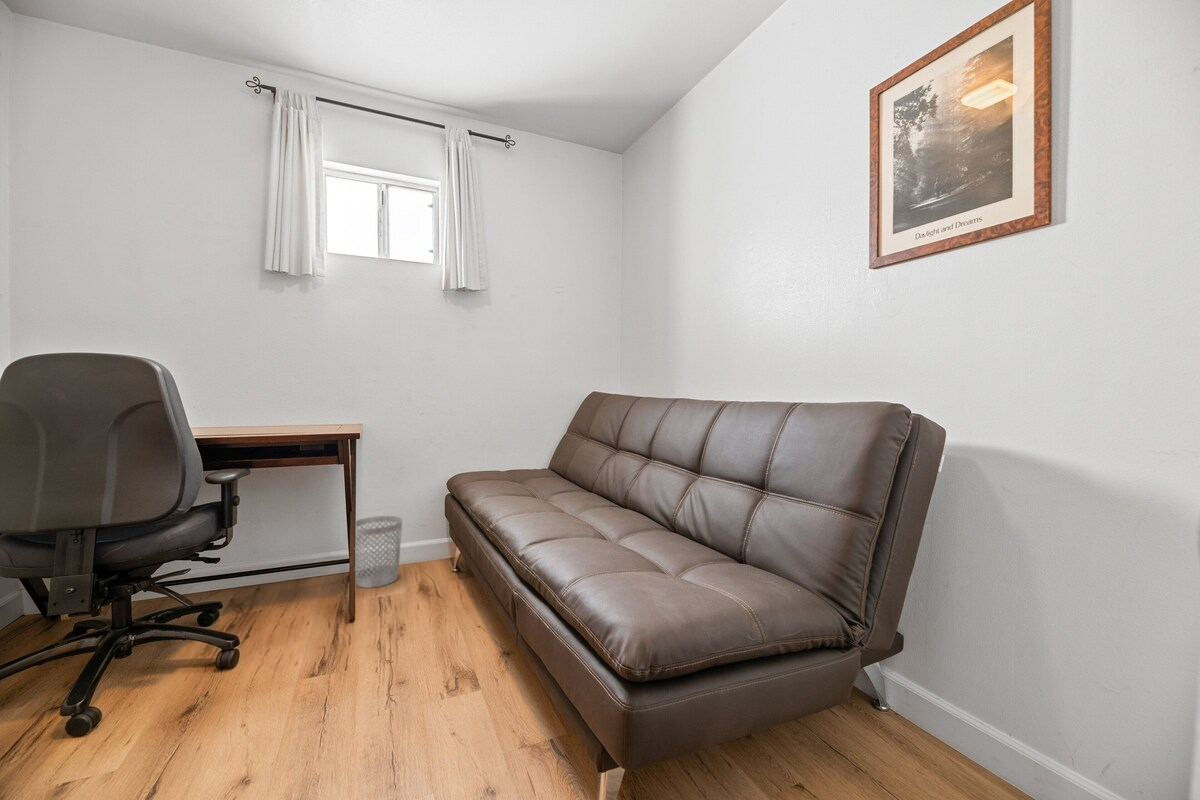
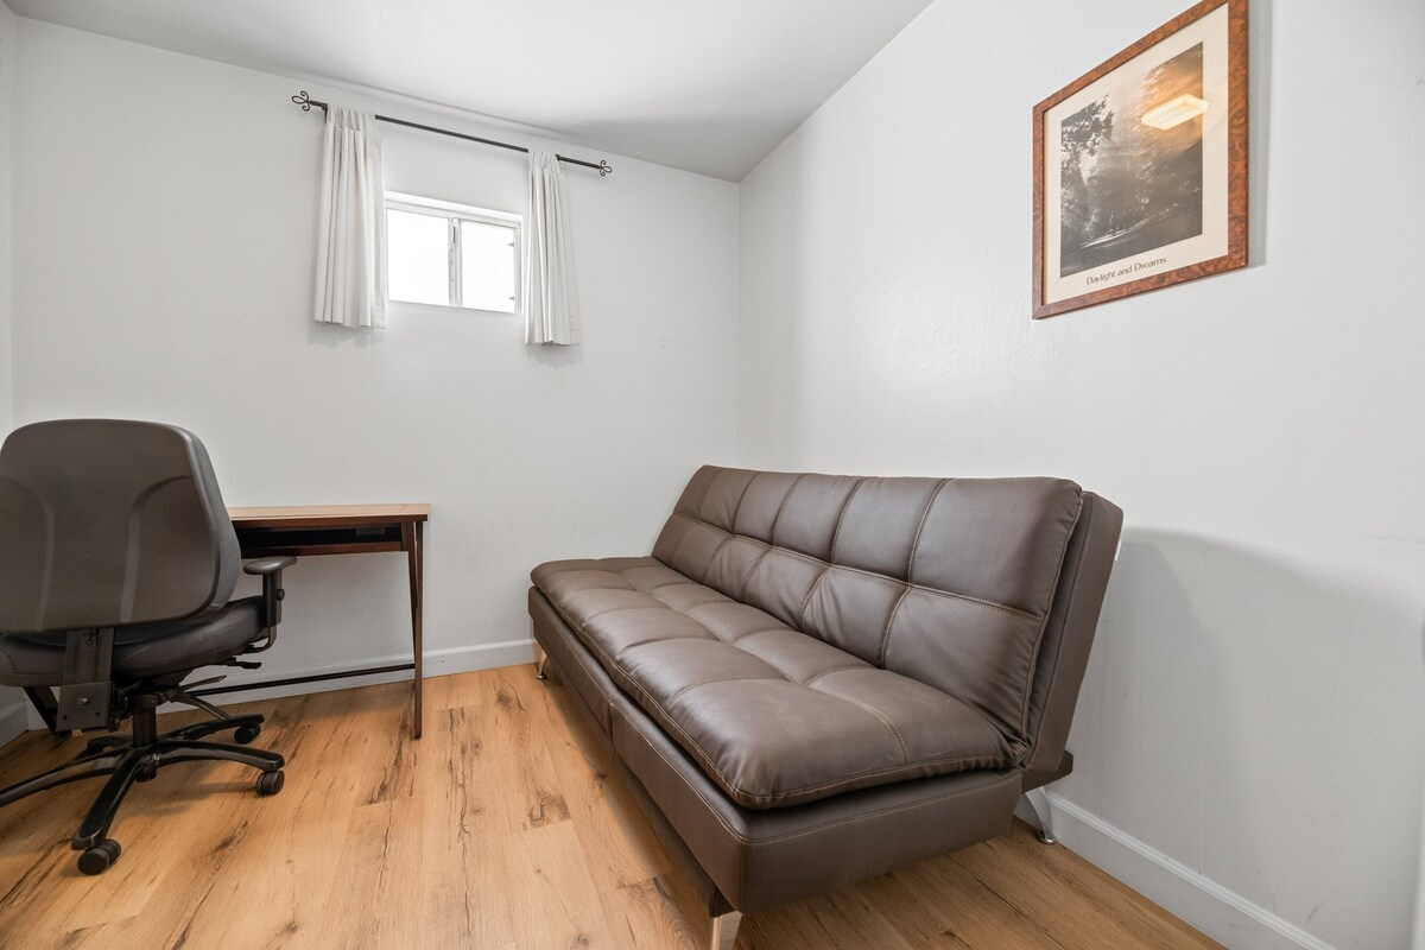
- wastebasket [355,515,403,589]
